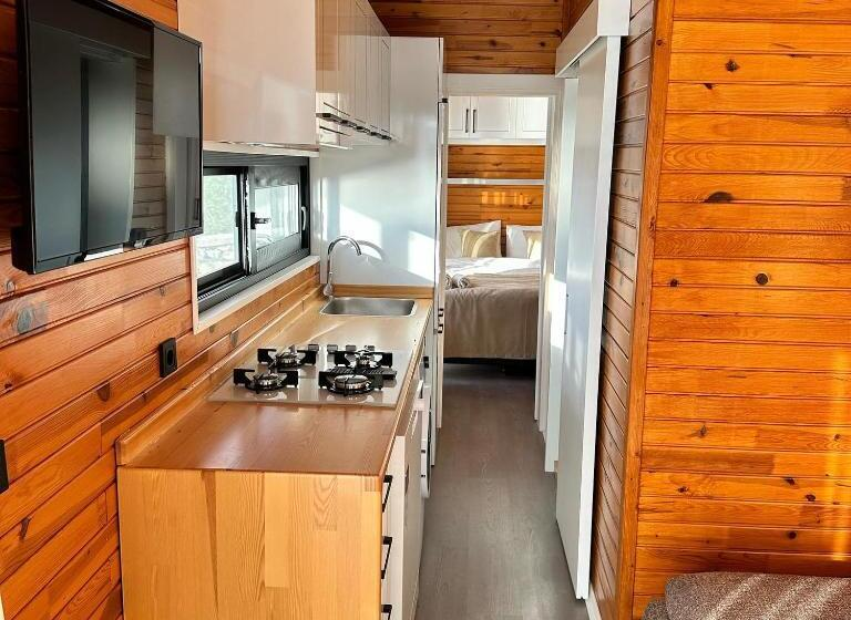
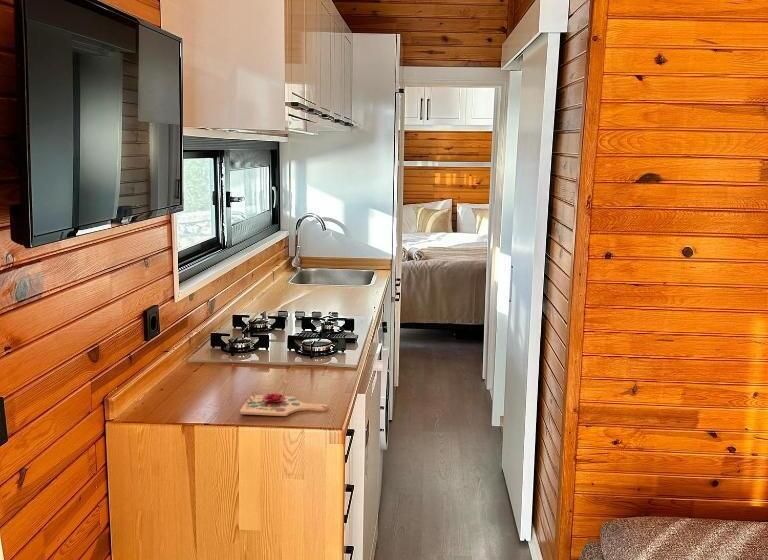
+ cutting board [239,390,329,417]
